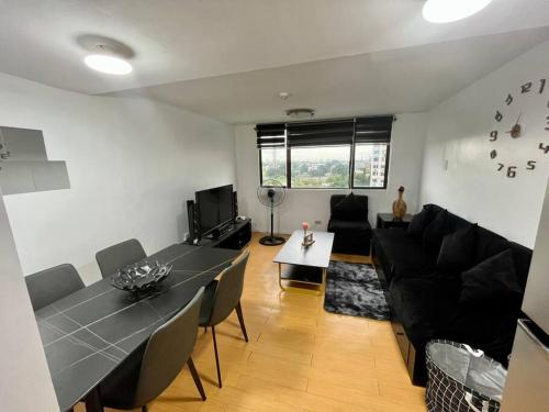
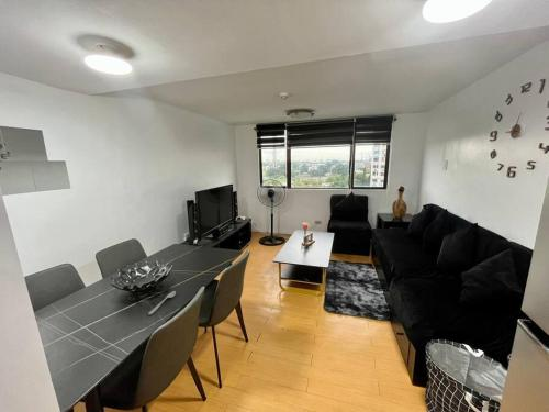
+ spoon [147,290,177,315]
